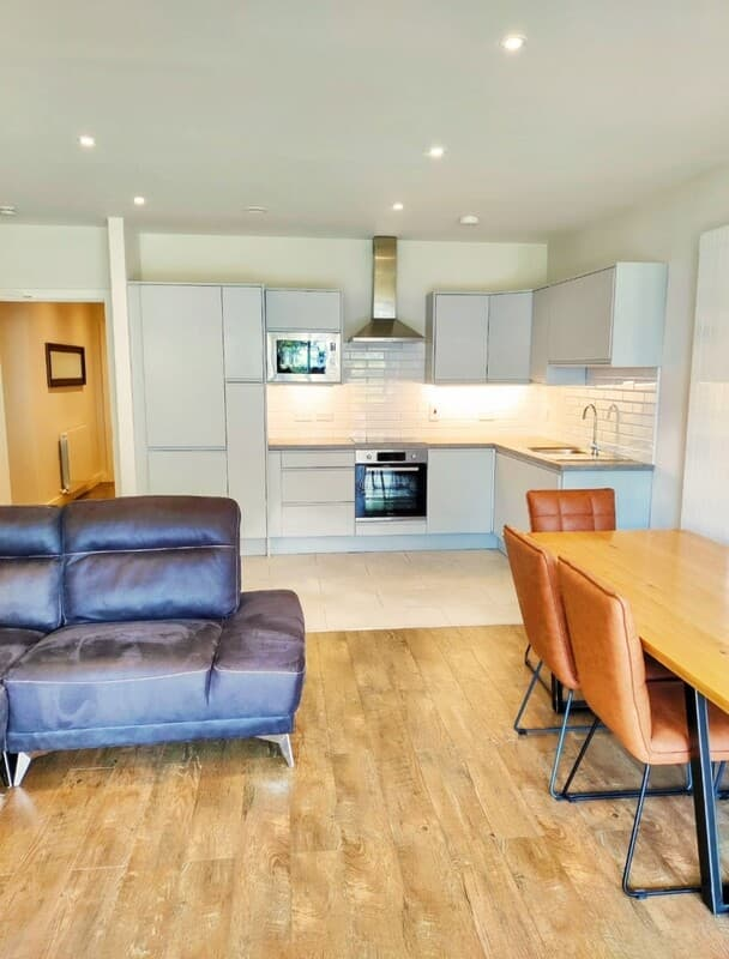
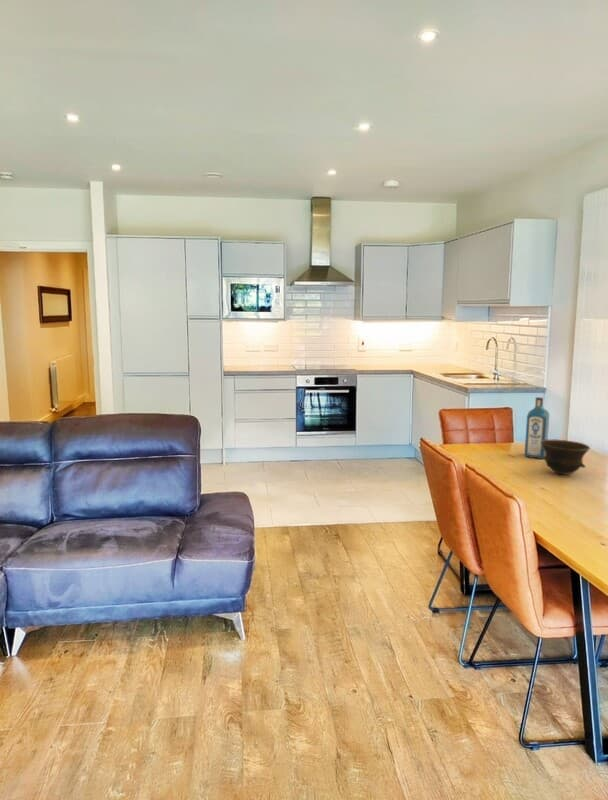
+ bowl [540,439,591,475]
+ liquor [524,396,550,460]
